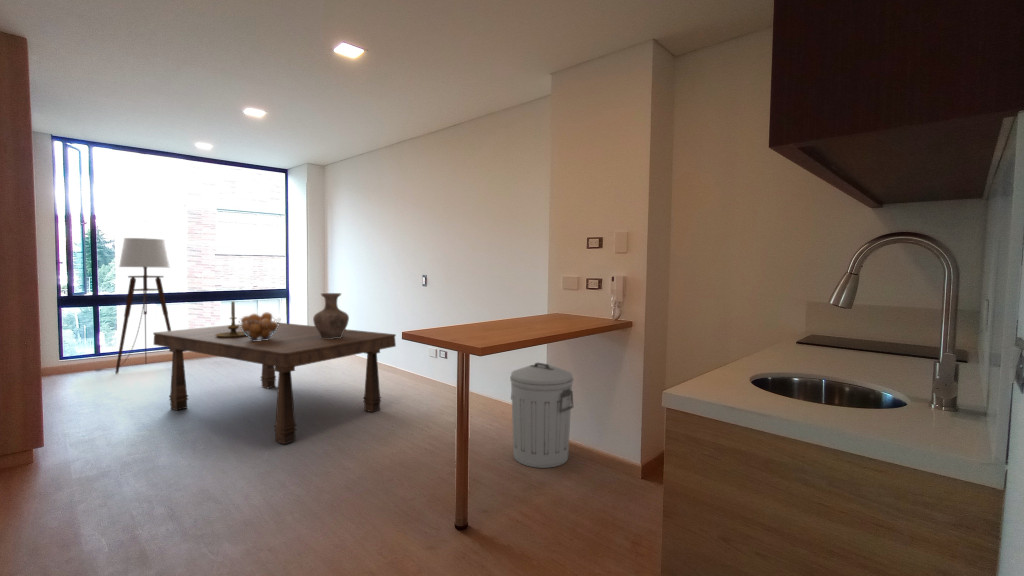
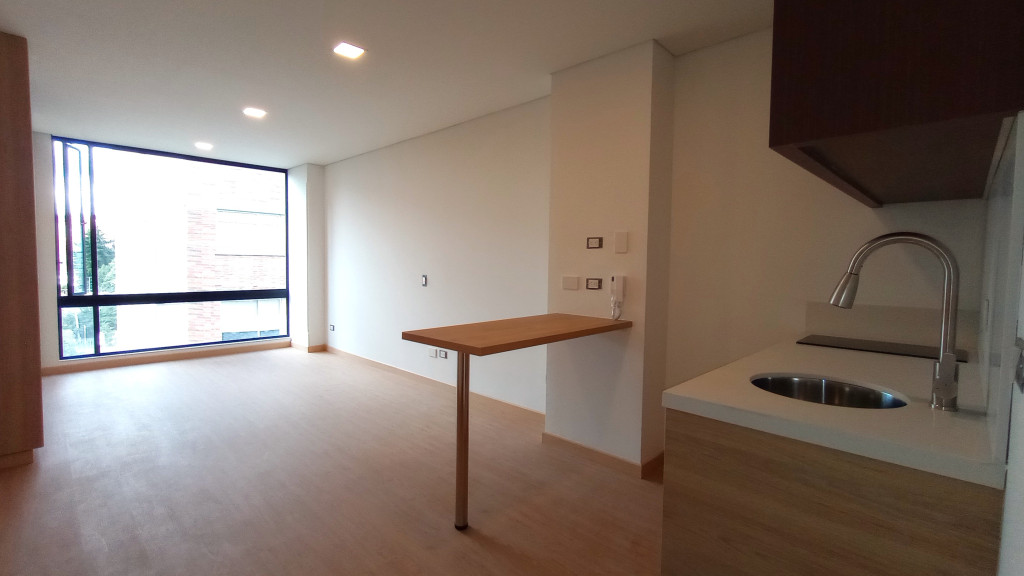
- floor lamp [92,237,172,375]
- dining table [152,322,397,445]
- fruit basket [238,311,281,341]
- vase [312,292,350,339]
- candle holder [215,301,249,338]
- trash can [509,362,574,469]
